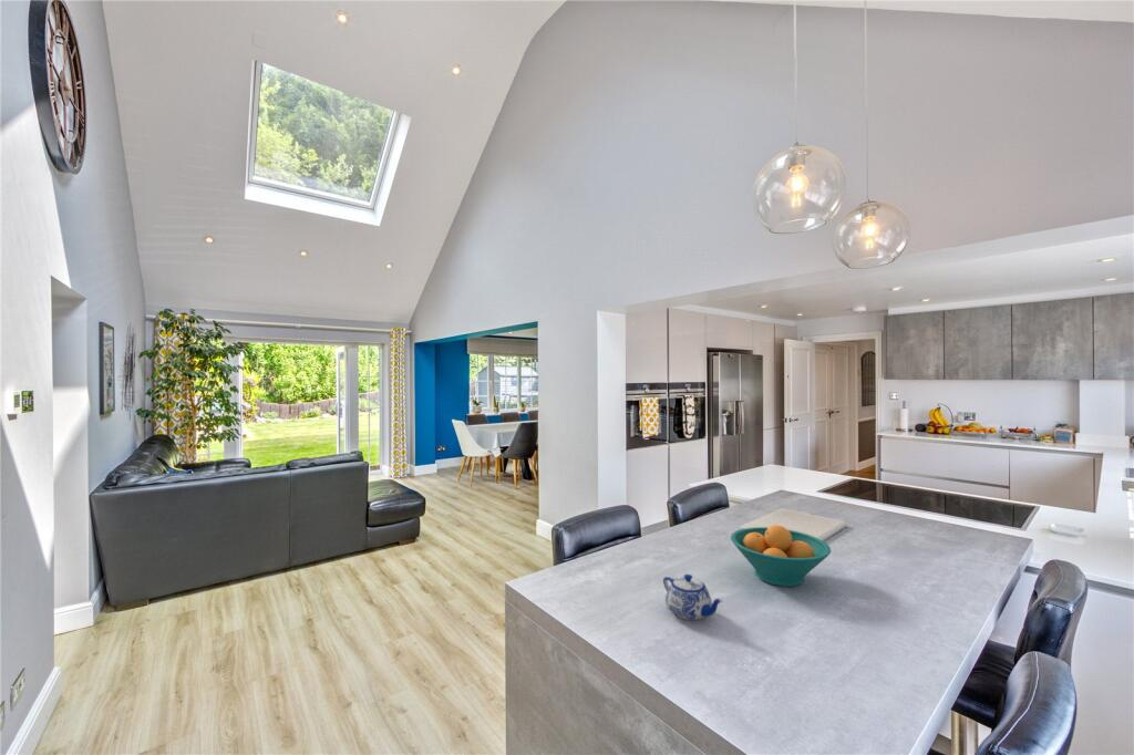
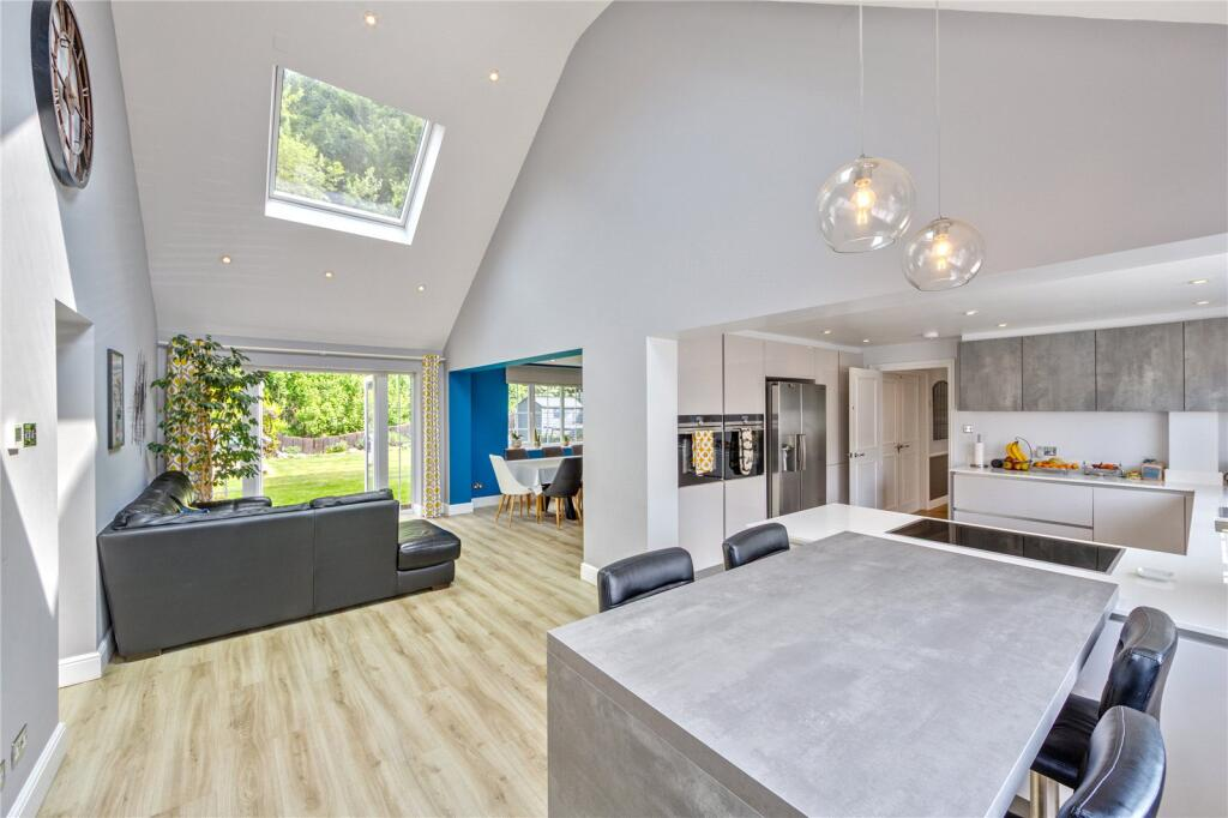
- fruit bowl [730,525,832,588]
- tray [738,507,848,541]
- teapot [662,573,723,621]
